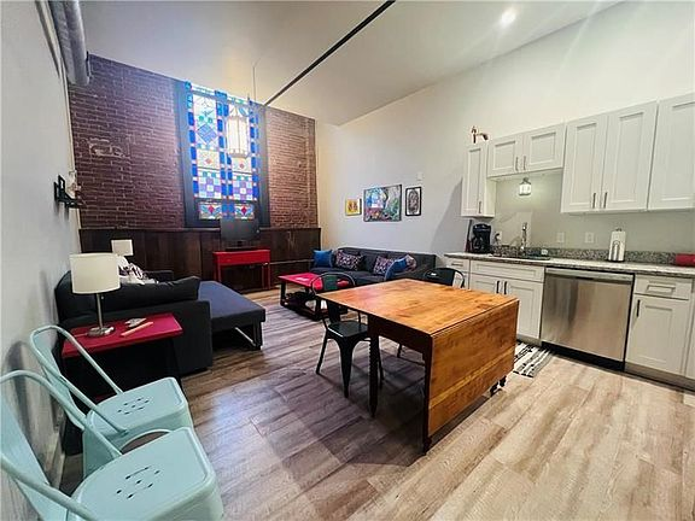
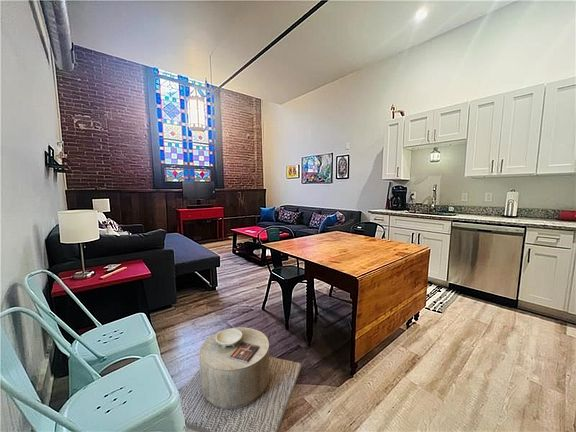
+ side table [178,326,302,432]
